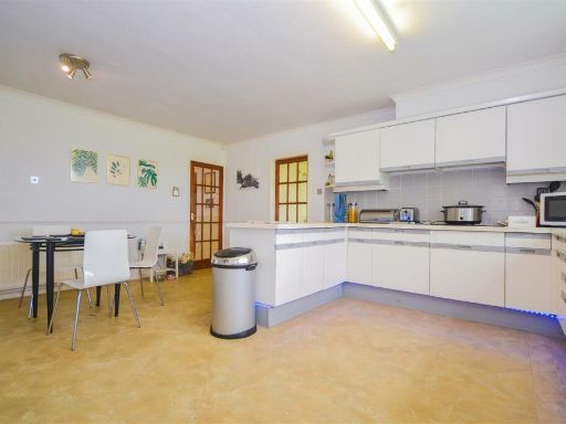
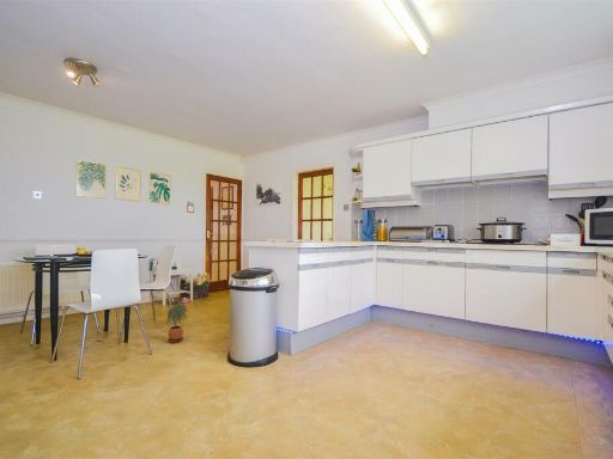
+ potted plant [165,302,188,344]
